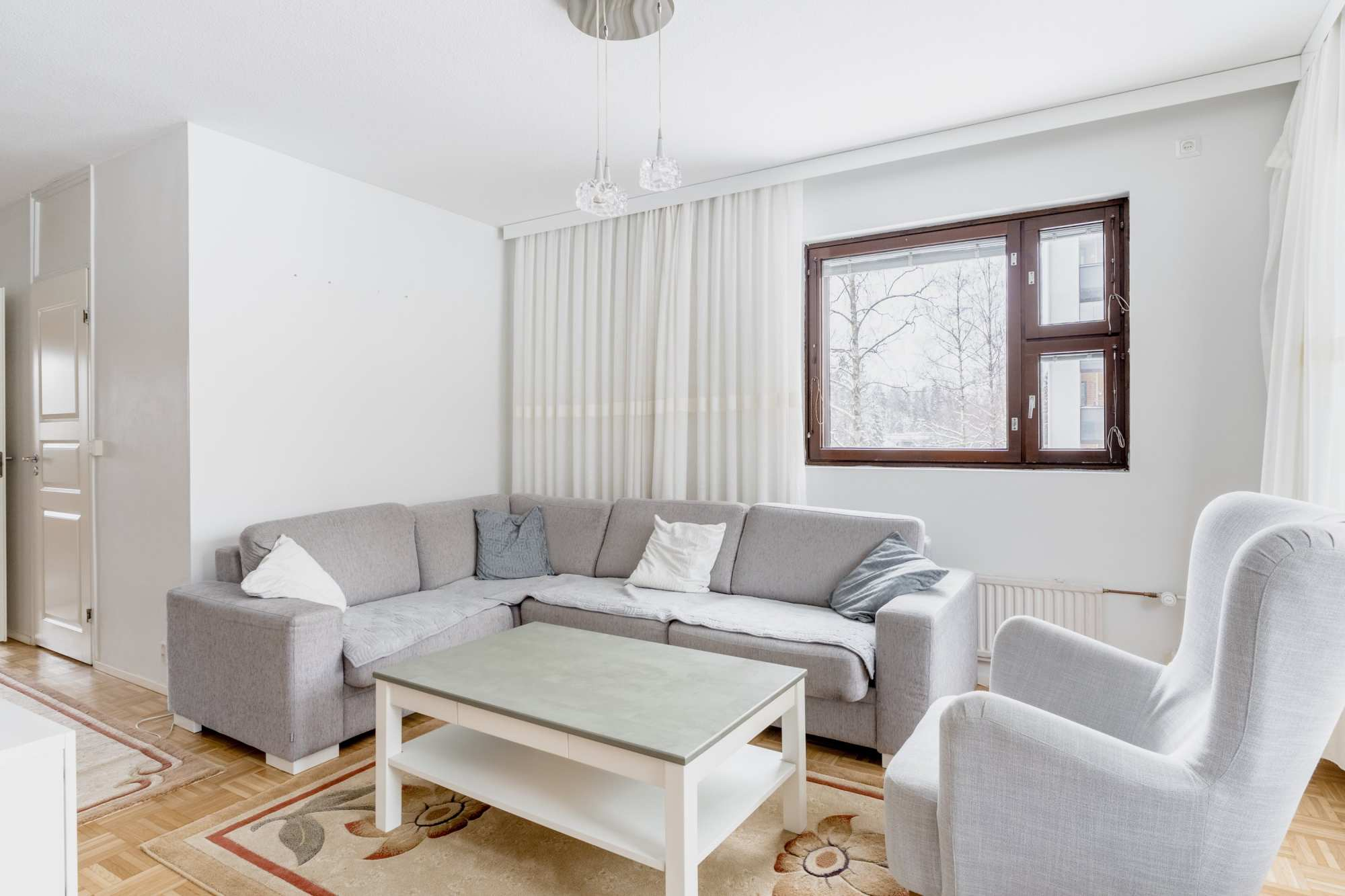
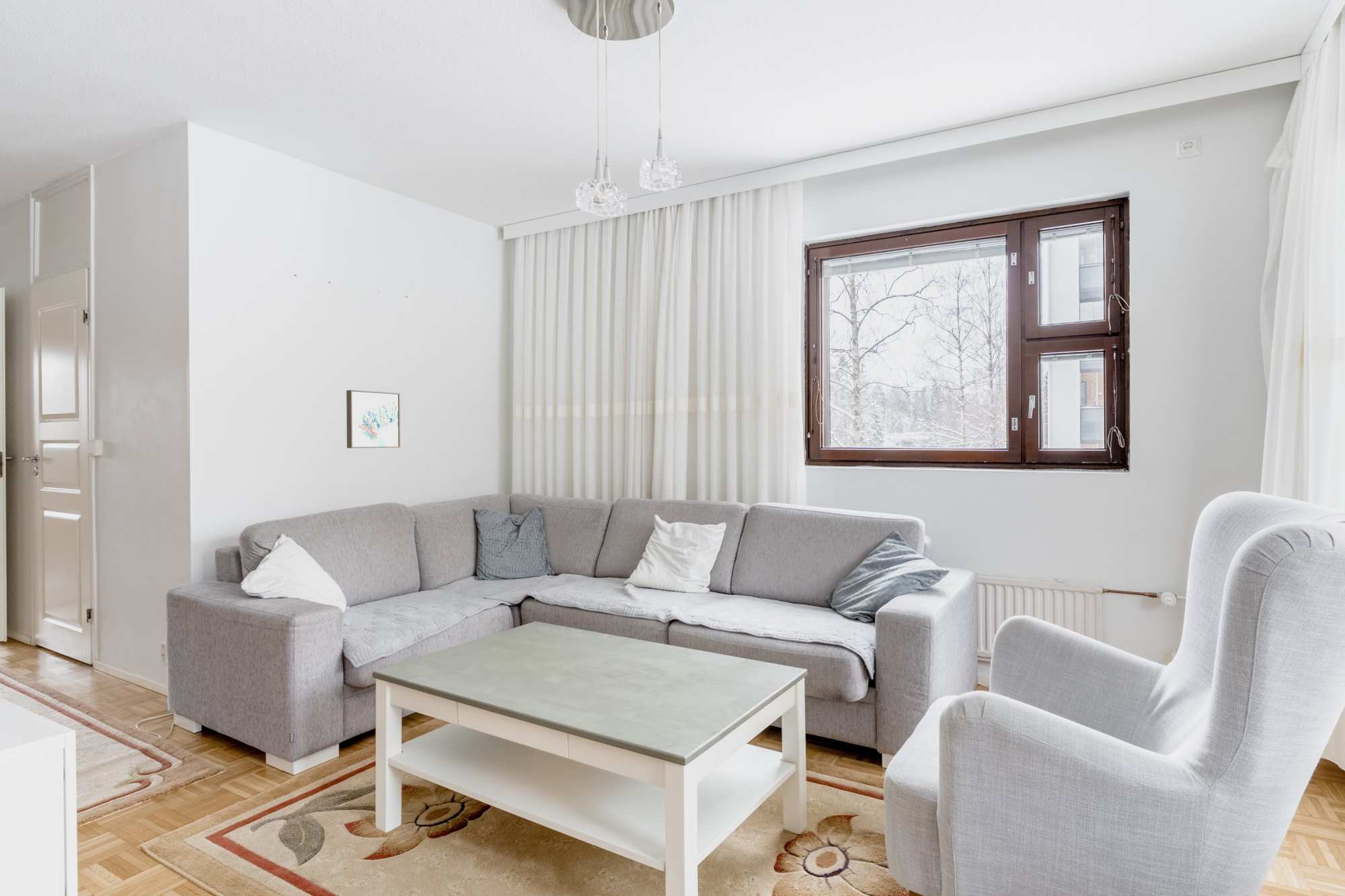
+ wall art [346,389,401,449]
